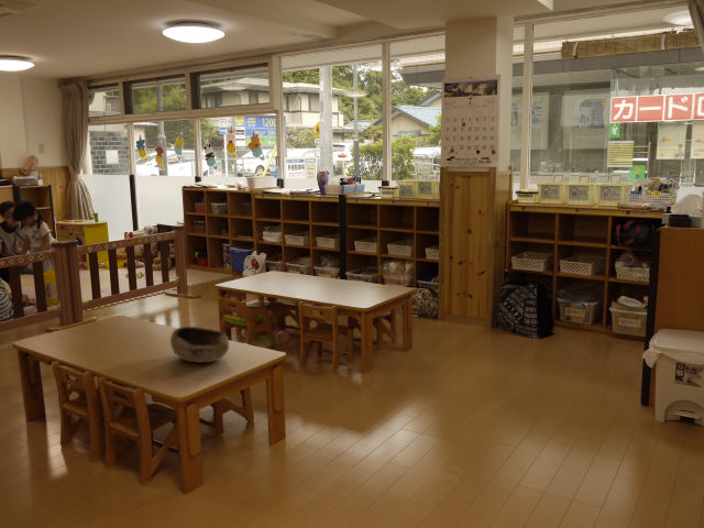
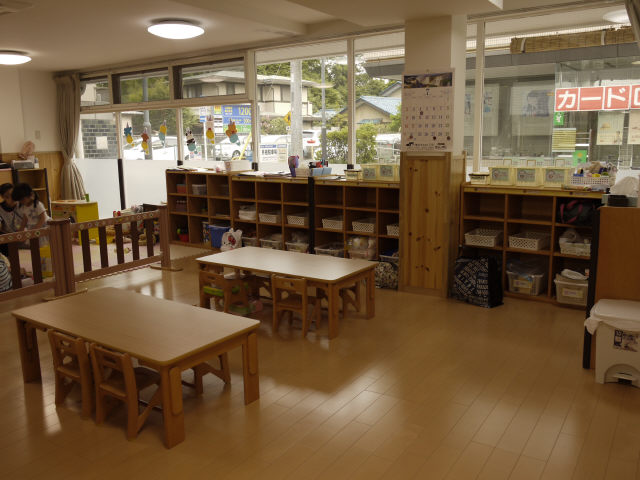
- bowl [169,326,230,364]
